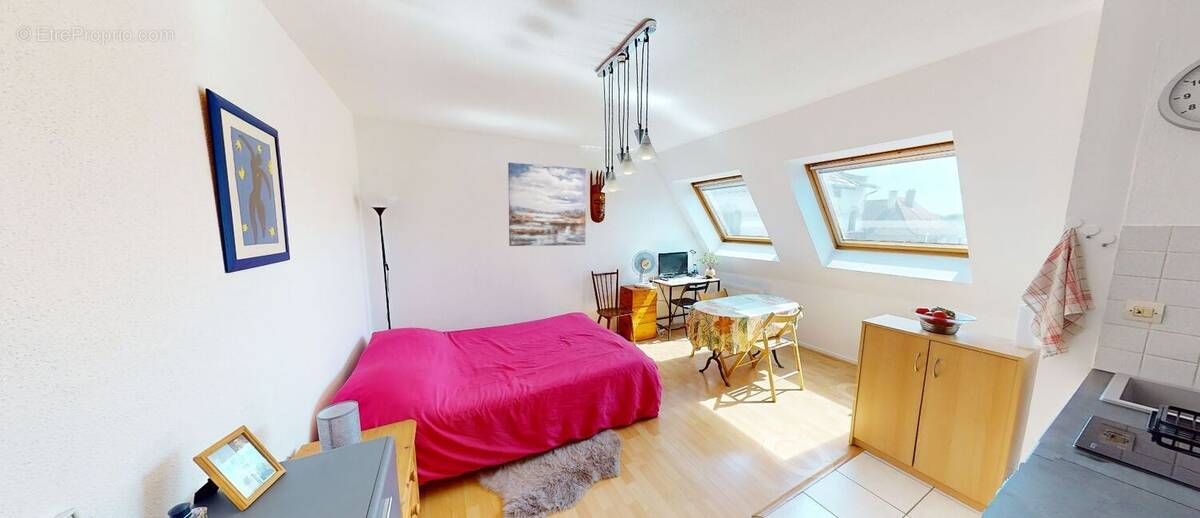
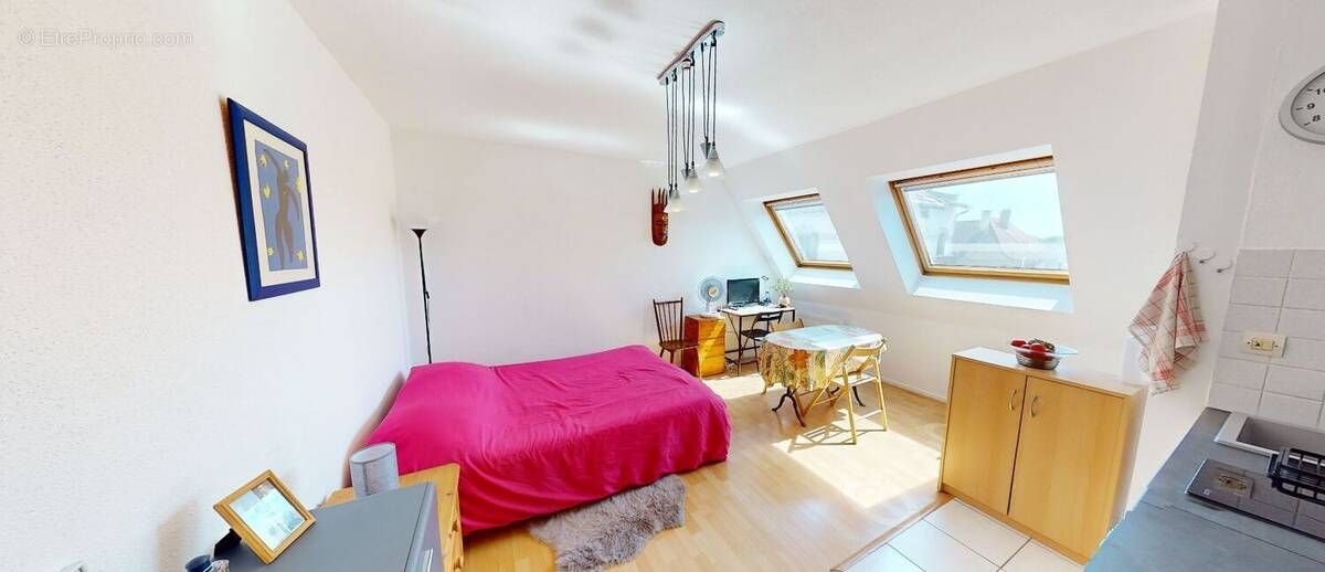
- wall art [507,162,587,247]
